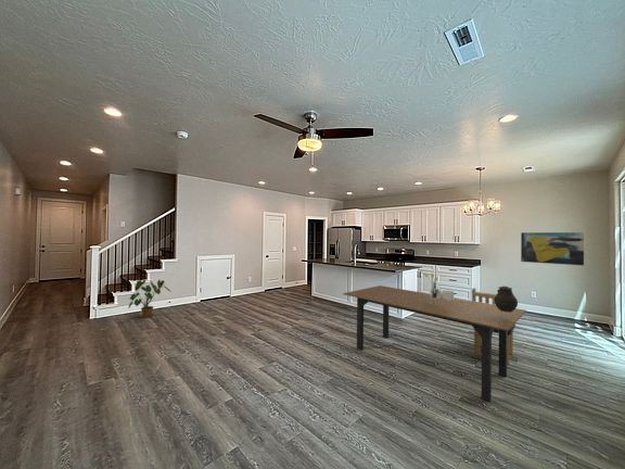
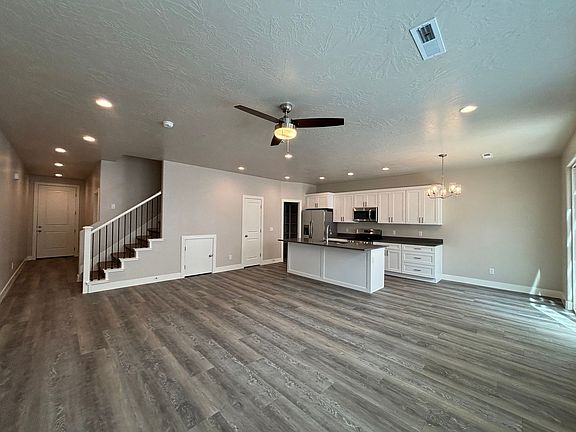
- dining chair [471,287,516,365]
- ceramic pot [494,286,519,312]
- bouquet [423,271,455,301]
- dining table [342,284,527,403]
- house plant [128,279,171,319]
- wall art [520,231,585,266]
